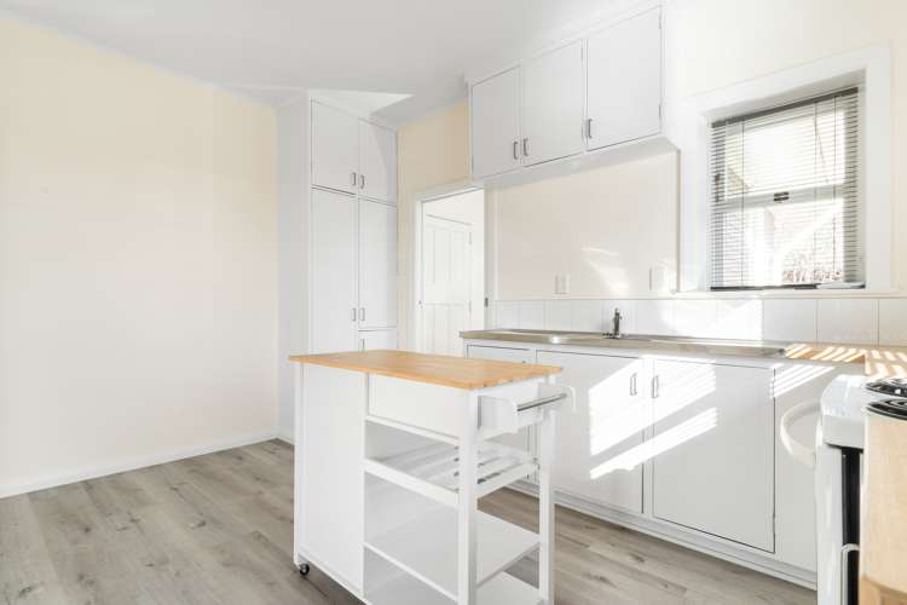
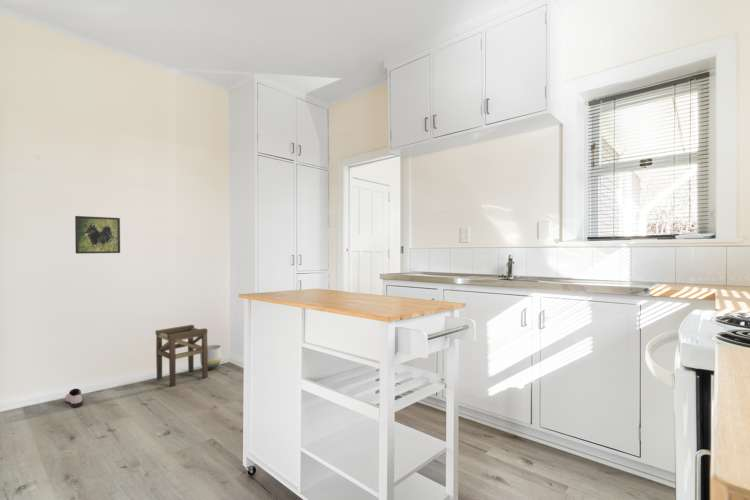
+ shoe [64,388,83,408]
+ planter [199,344,222,371]
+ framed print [74,215,121,255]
+ stool [154,324,209,388]
